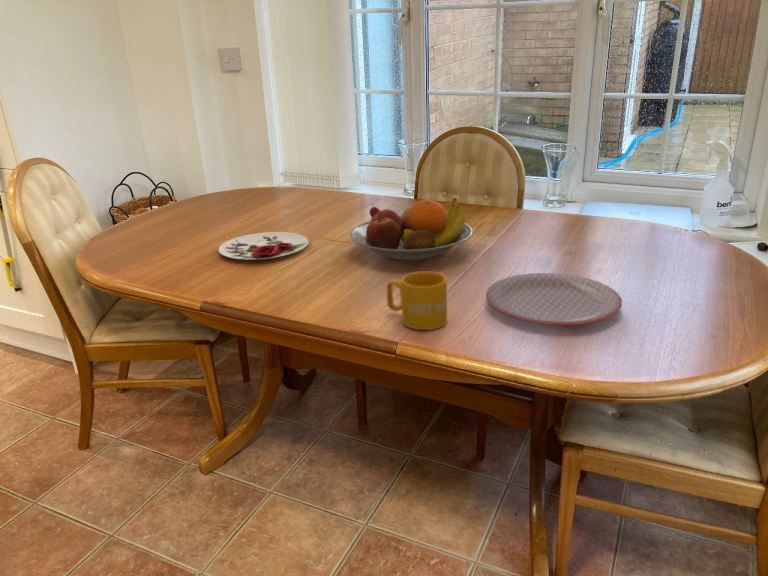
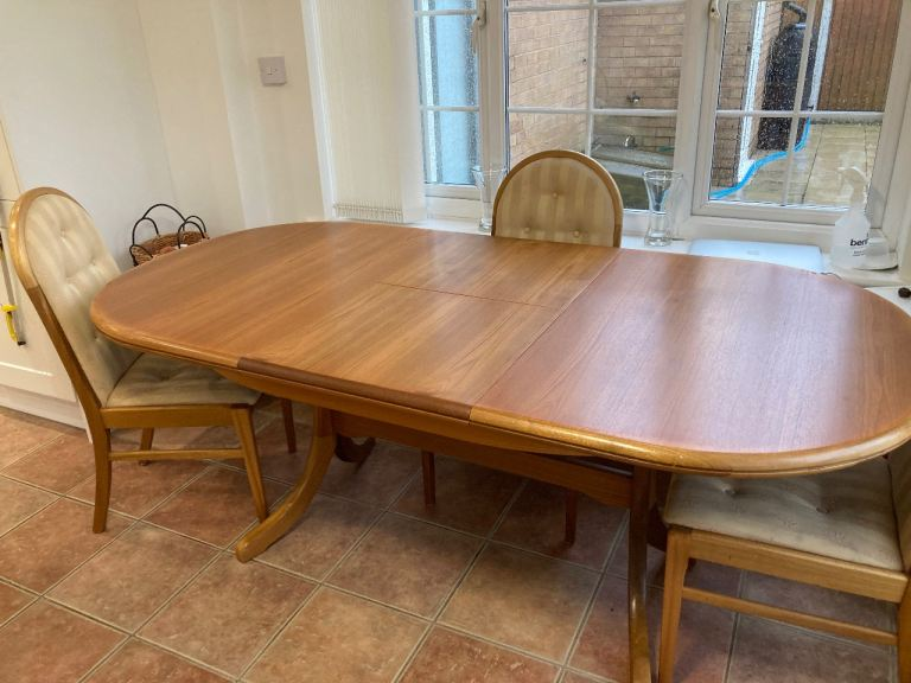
- plate [485,272,623,326]
- mug [386,270,448,331]
- plate [218,231,310,261]
- fruit bowl [349,197,473,262]
